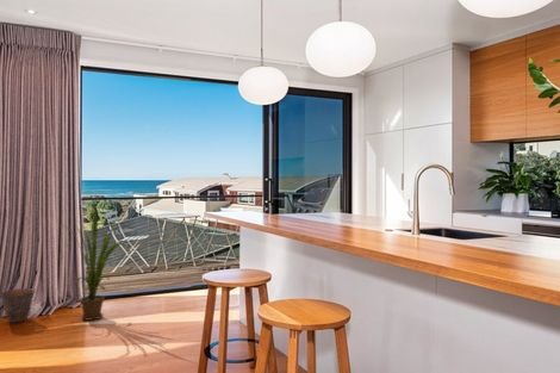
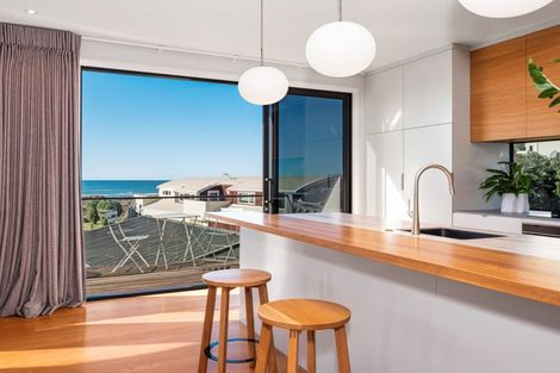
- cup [0,287,36,324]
- house plant [58,210,123,322]
